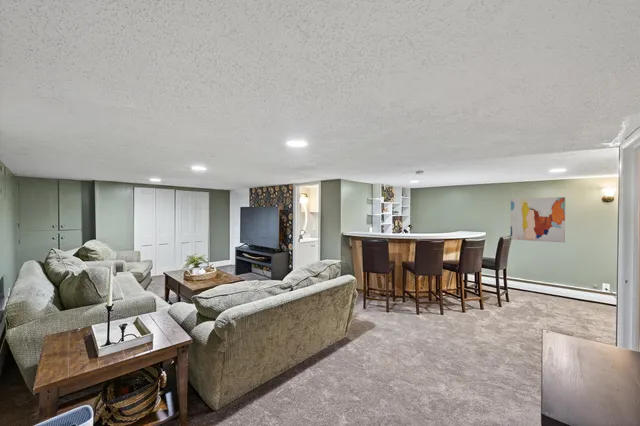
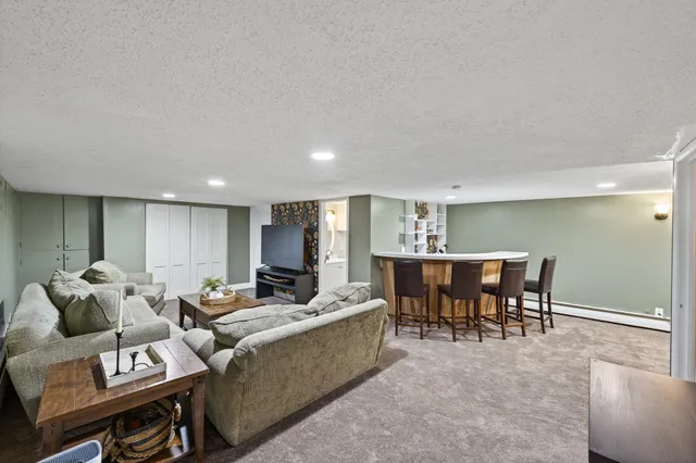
- wall art [510,196,566,244]
